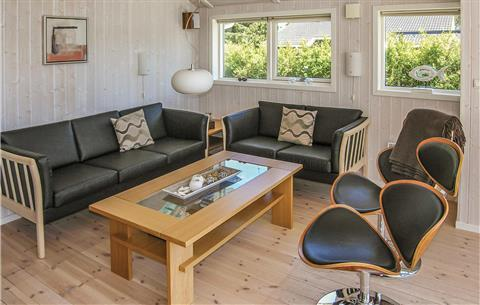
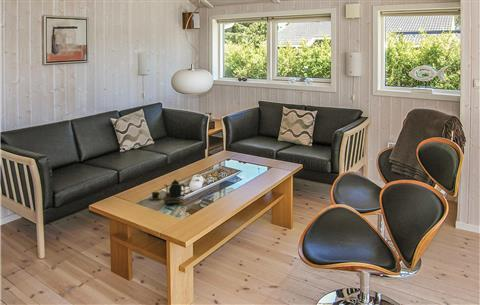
+ teapot [148,178,186,205]
